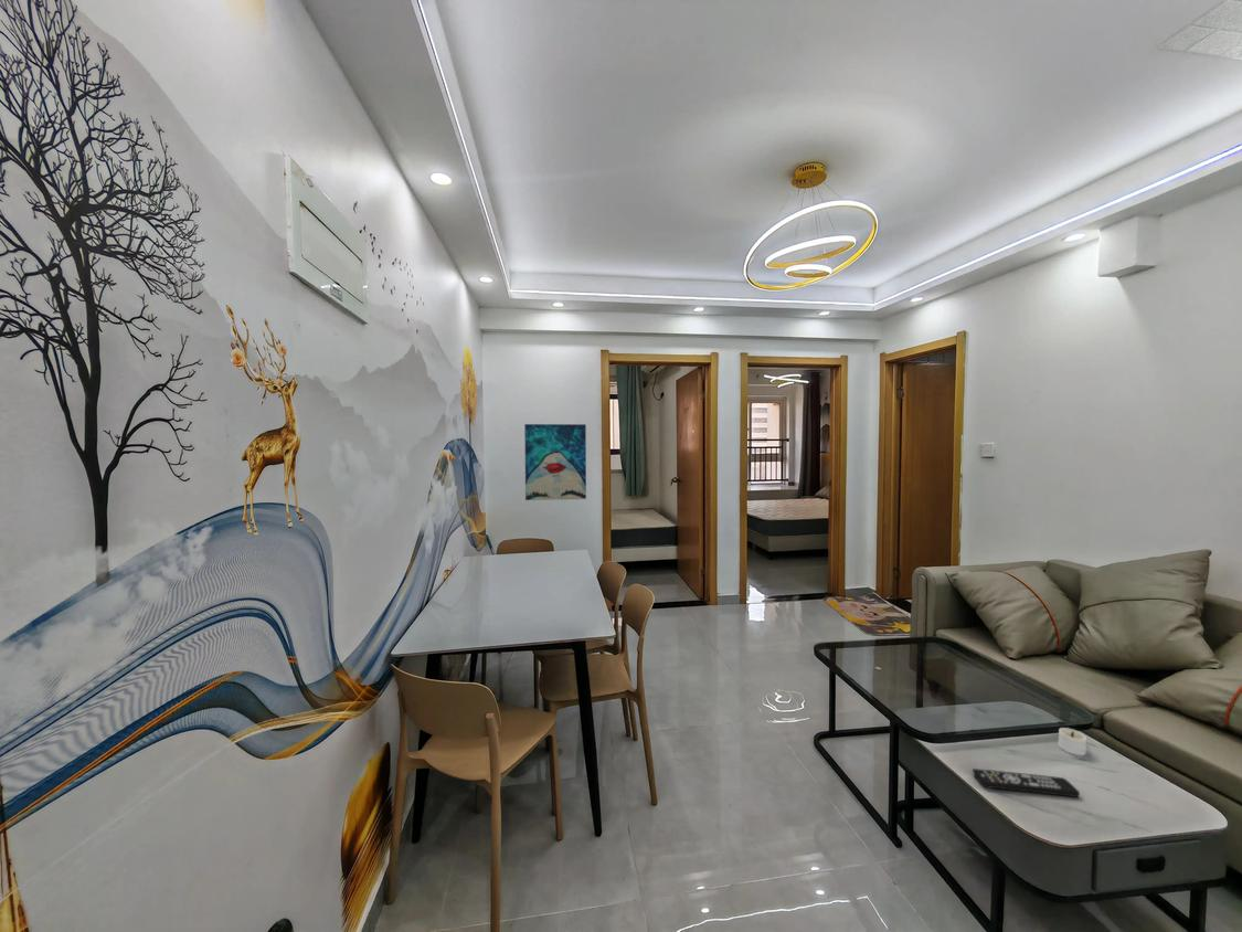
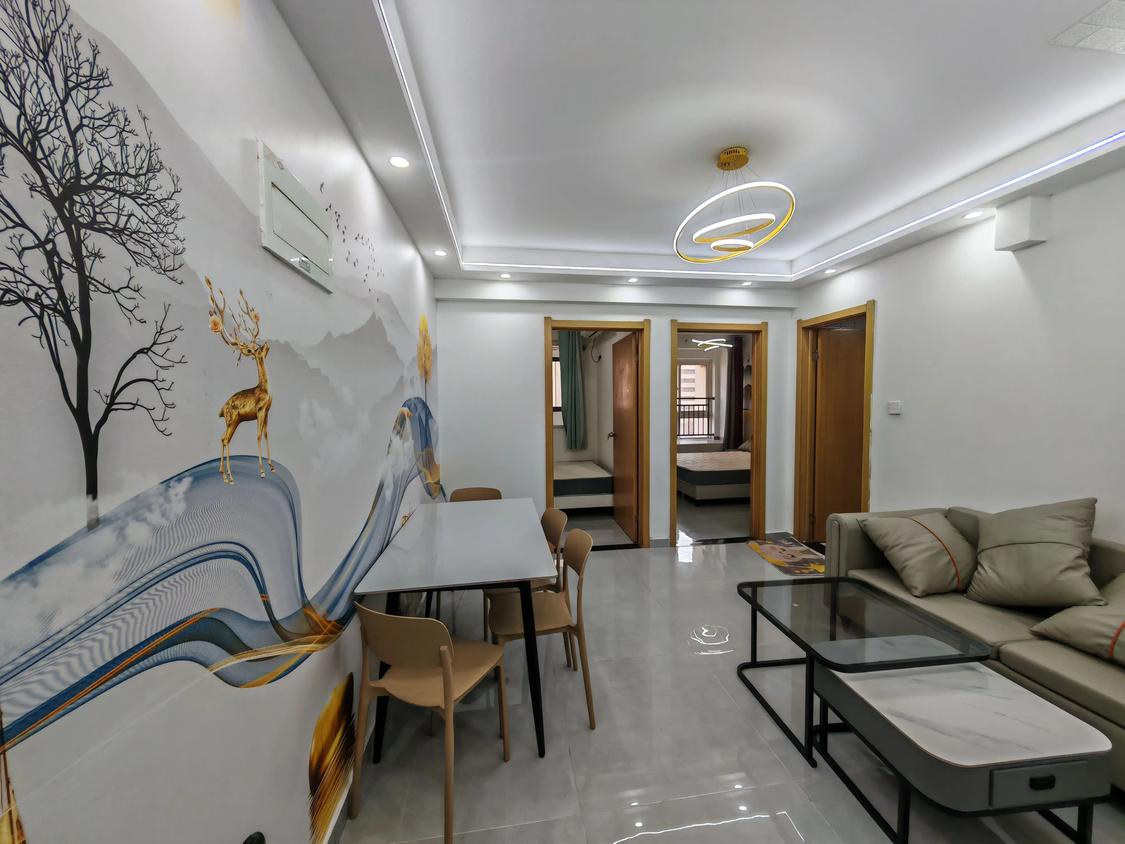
- candle [1058,727,1087,756]
- remote control [972,767,1081,798]
- wall art [523,423,587,501]
